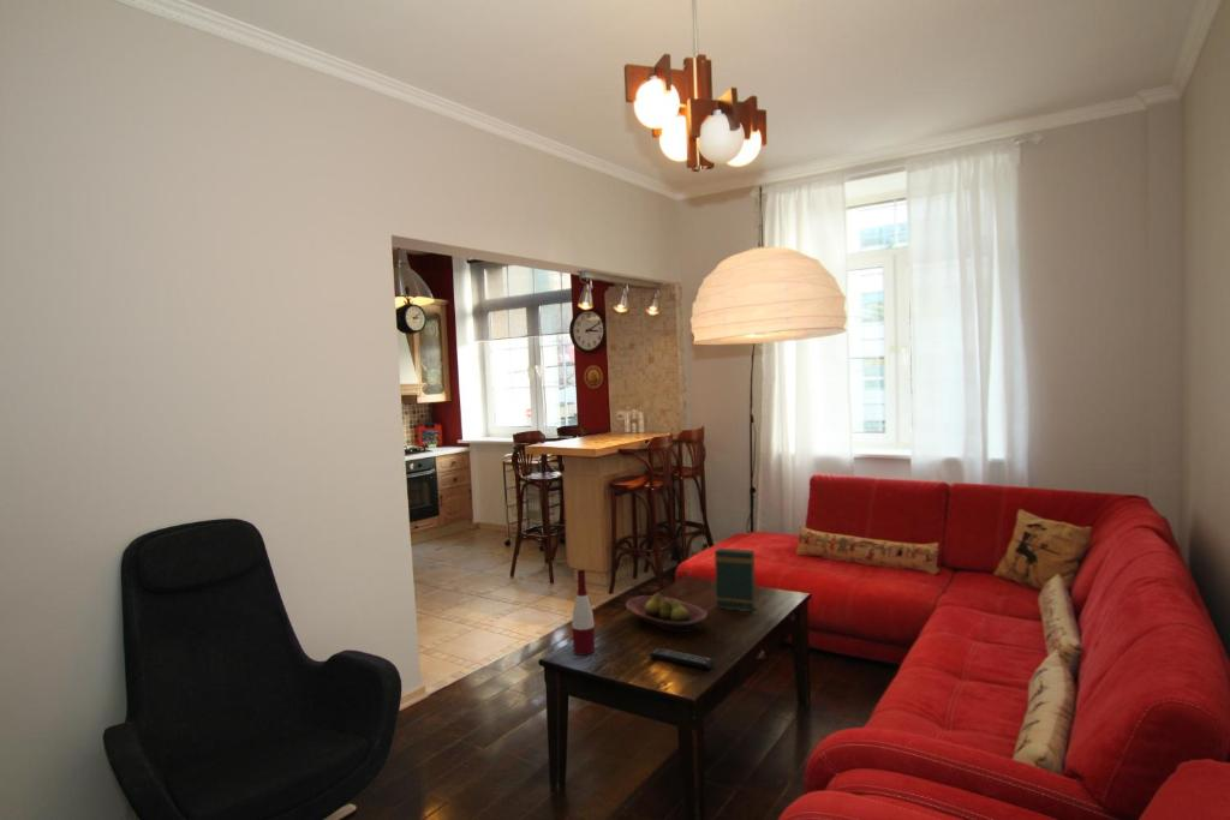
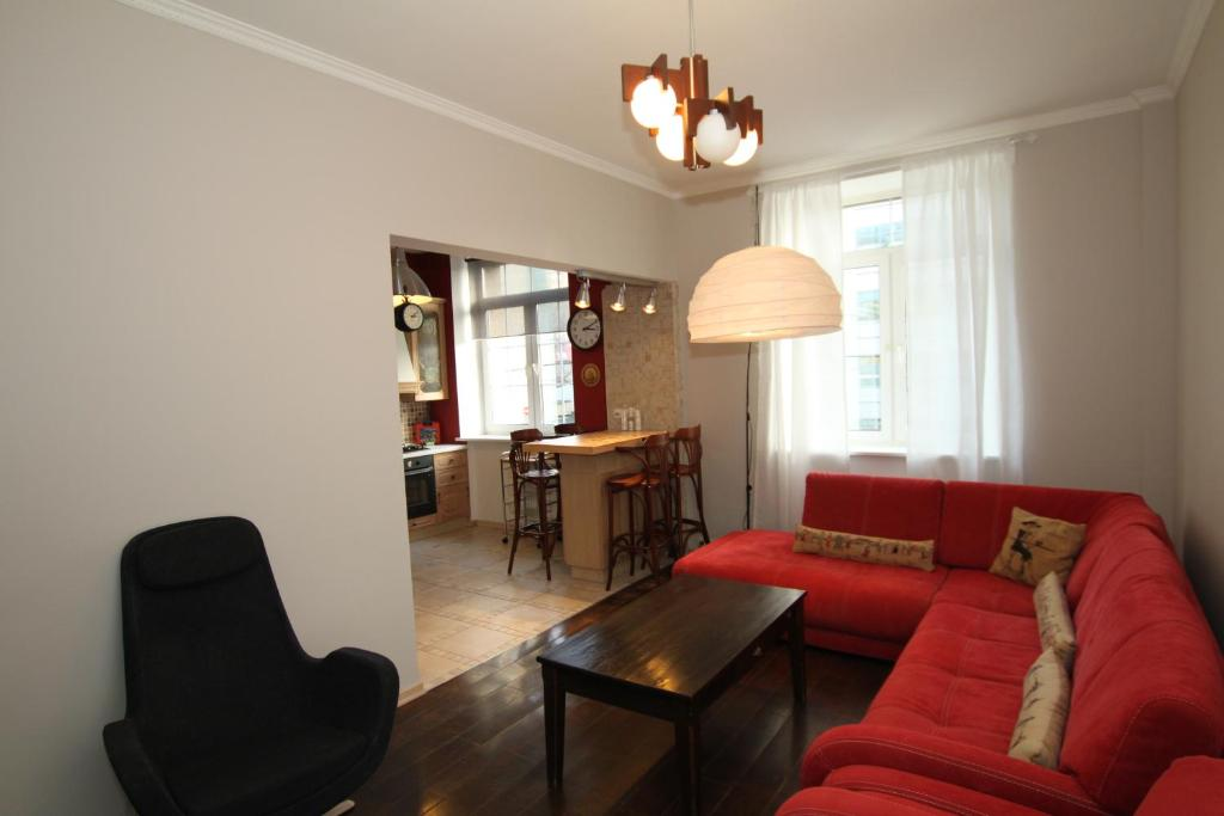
- alcohol [571,569,596,656]
- remote control [649,647,716,670]
- book [712,546,757,612]
- fruit bowl [625,592,709,634]
